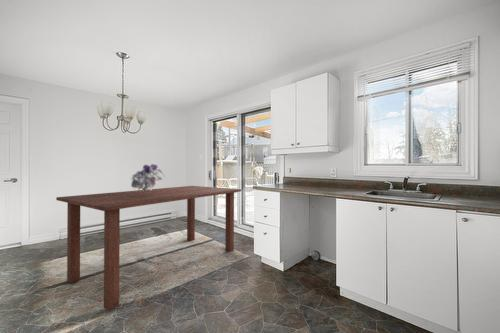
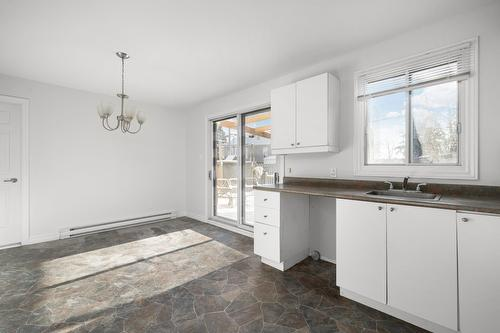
- dining table [55,185,242,312]
- bouquet [130,163,166,191]
